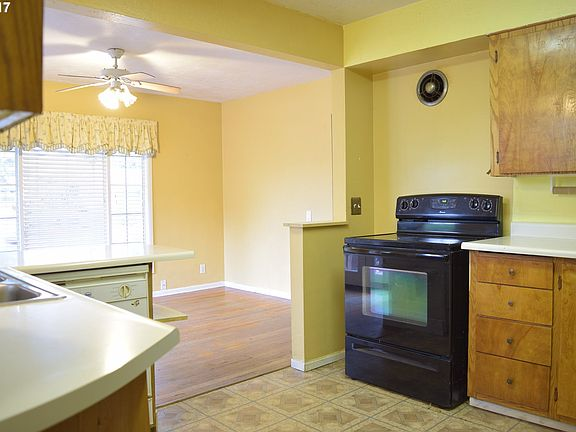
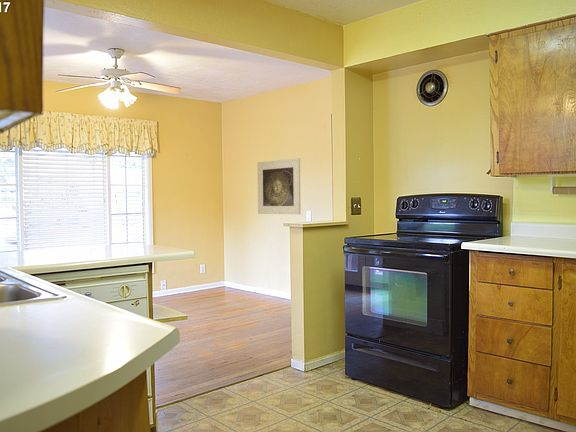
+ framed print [256,157,302,215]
